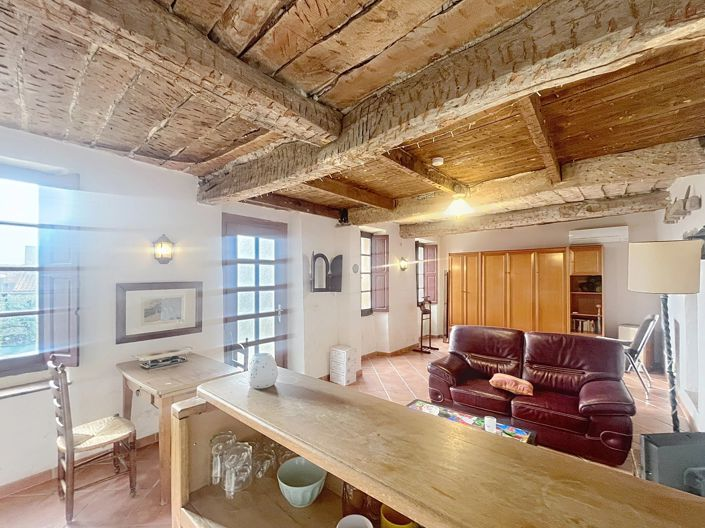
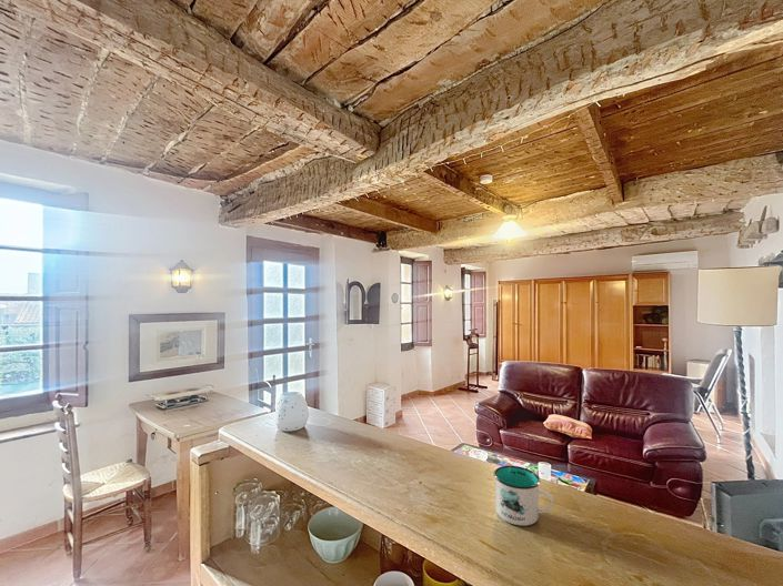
+ mug [493,465,554,527]
